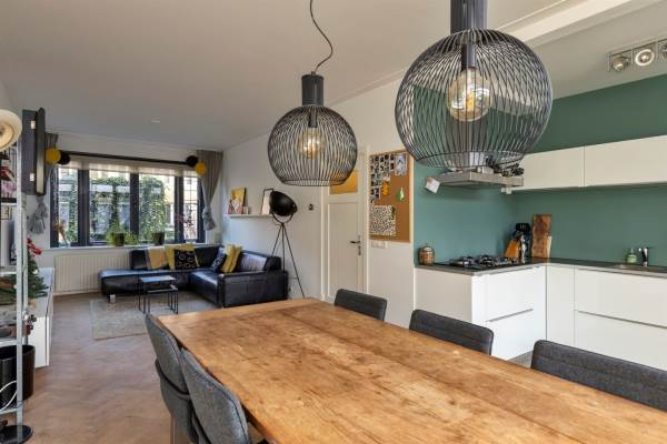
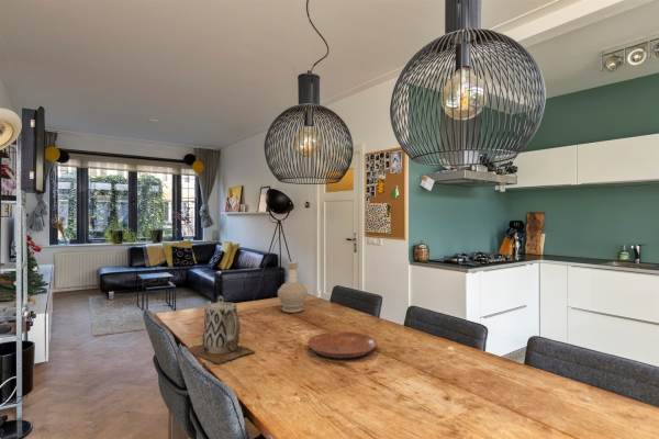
+ bowl [306,330,378,360]
+ bottle [277,261,309,314]
+ teapot [186,295,255,364]
